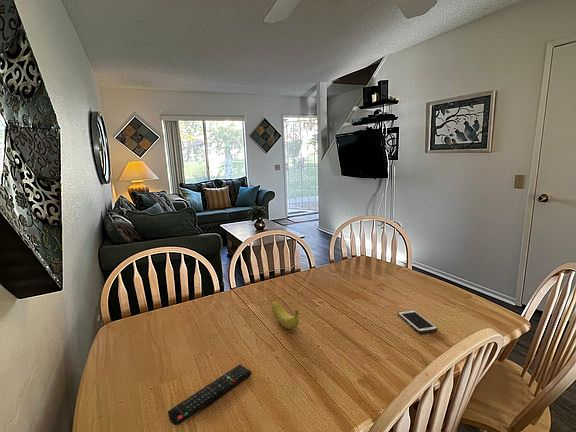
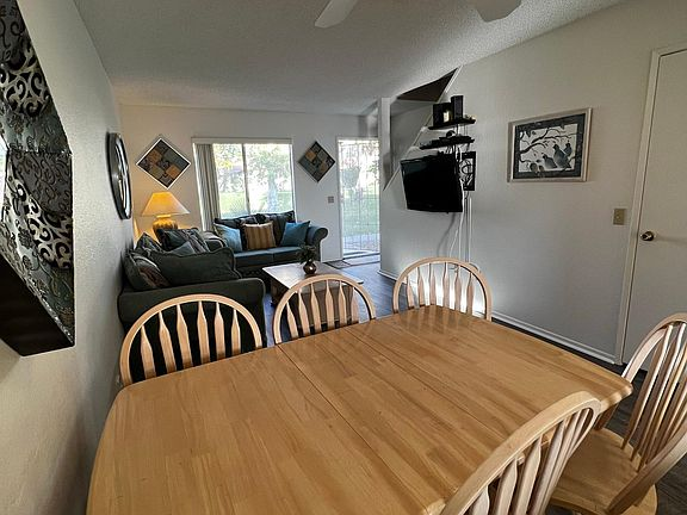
- fruit [271,300,300,330]
- remote control [167,364,252,426]
- cell phone [397,309,439,334]
